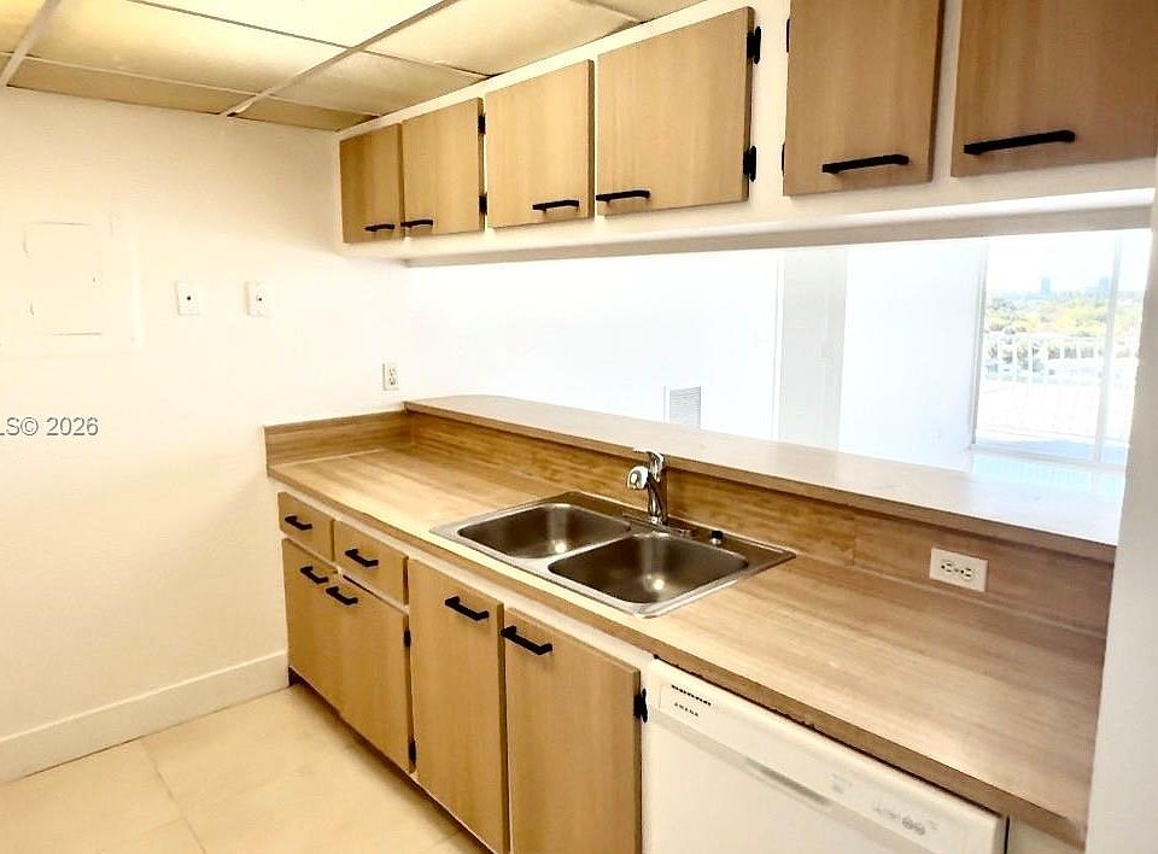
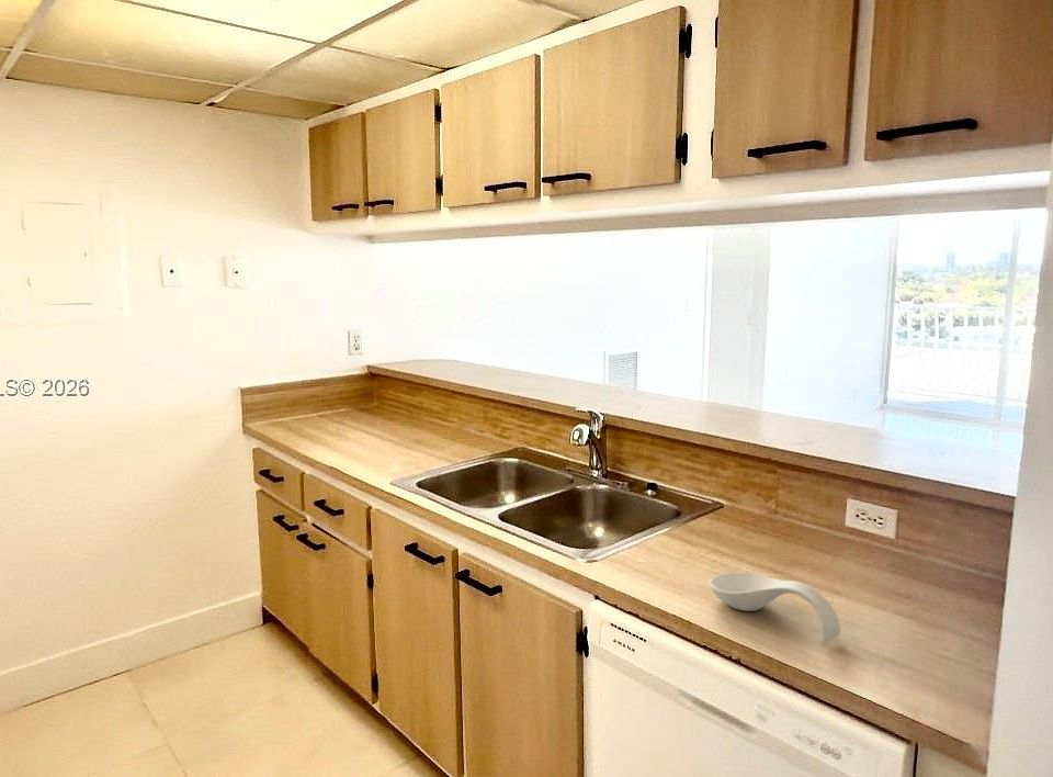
+ spoon rest [707,572,841,643]
